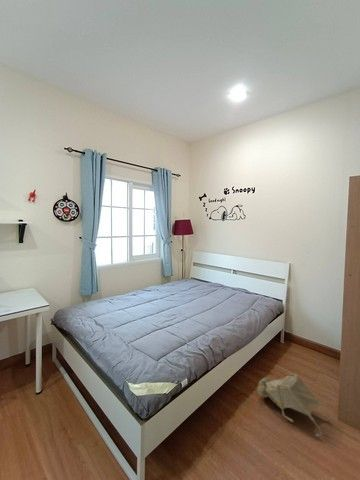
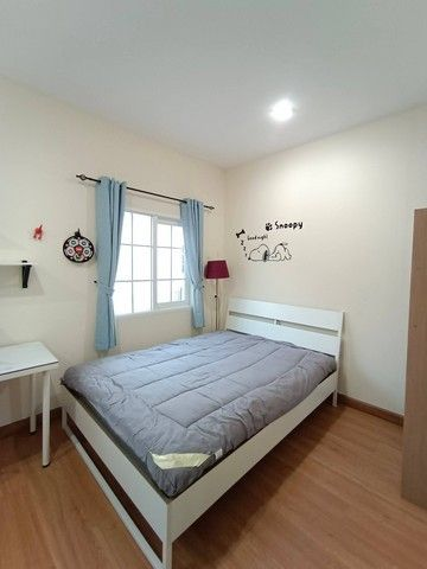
- bag [256,372,332,438]
